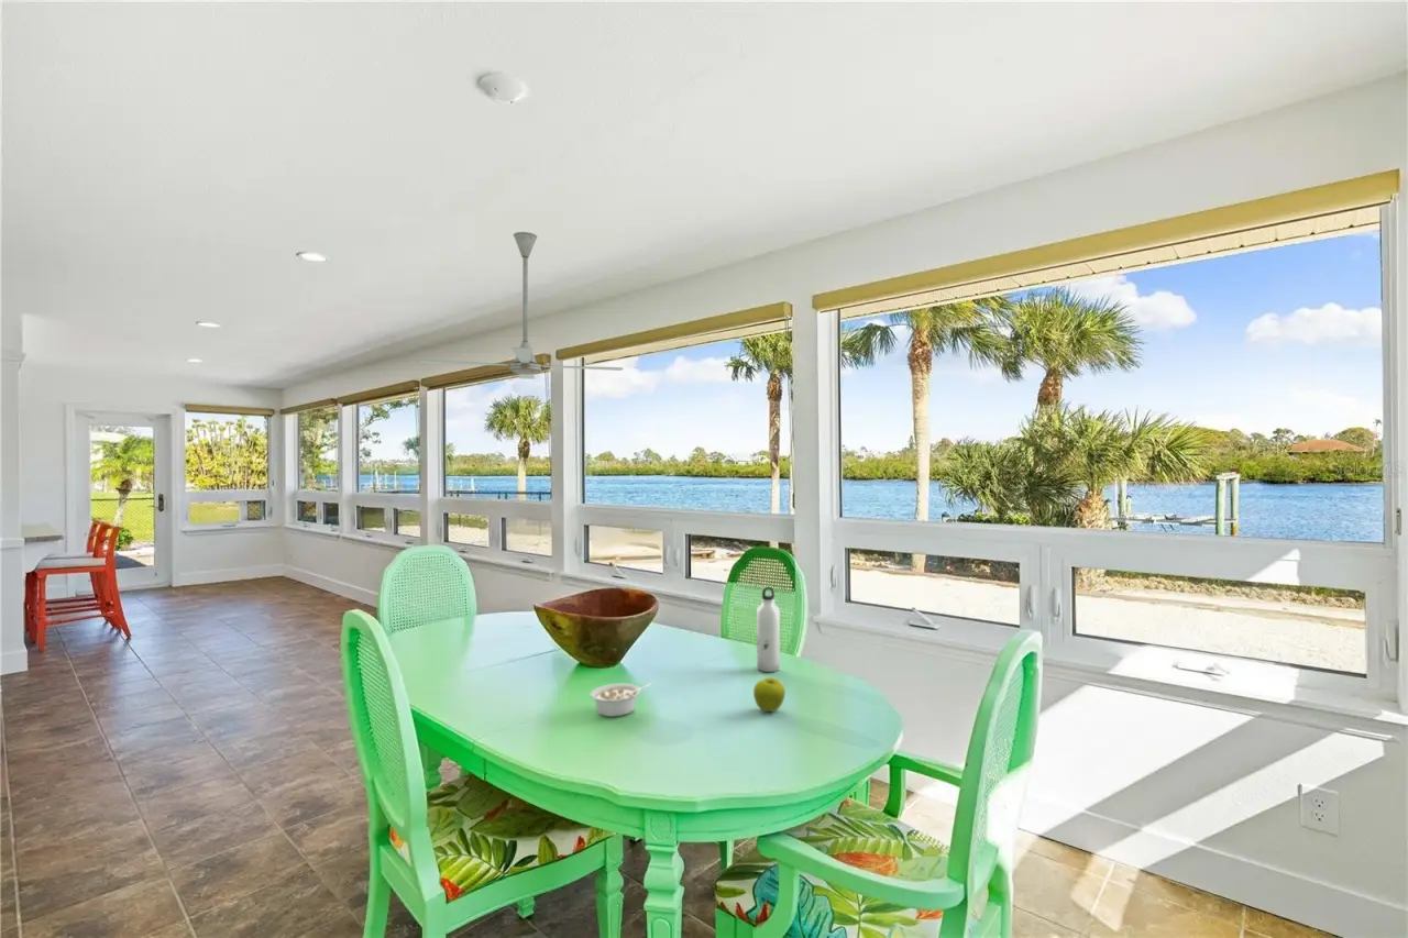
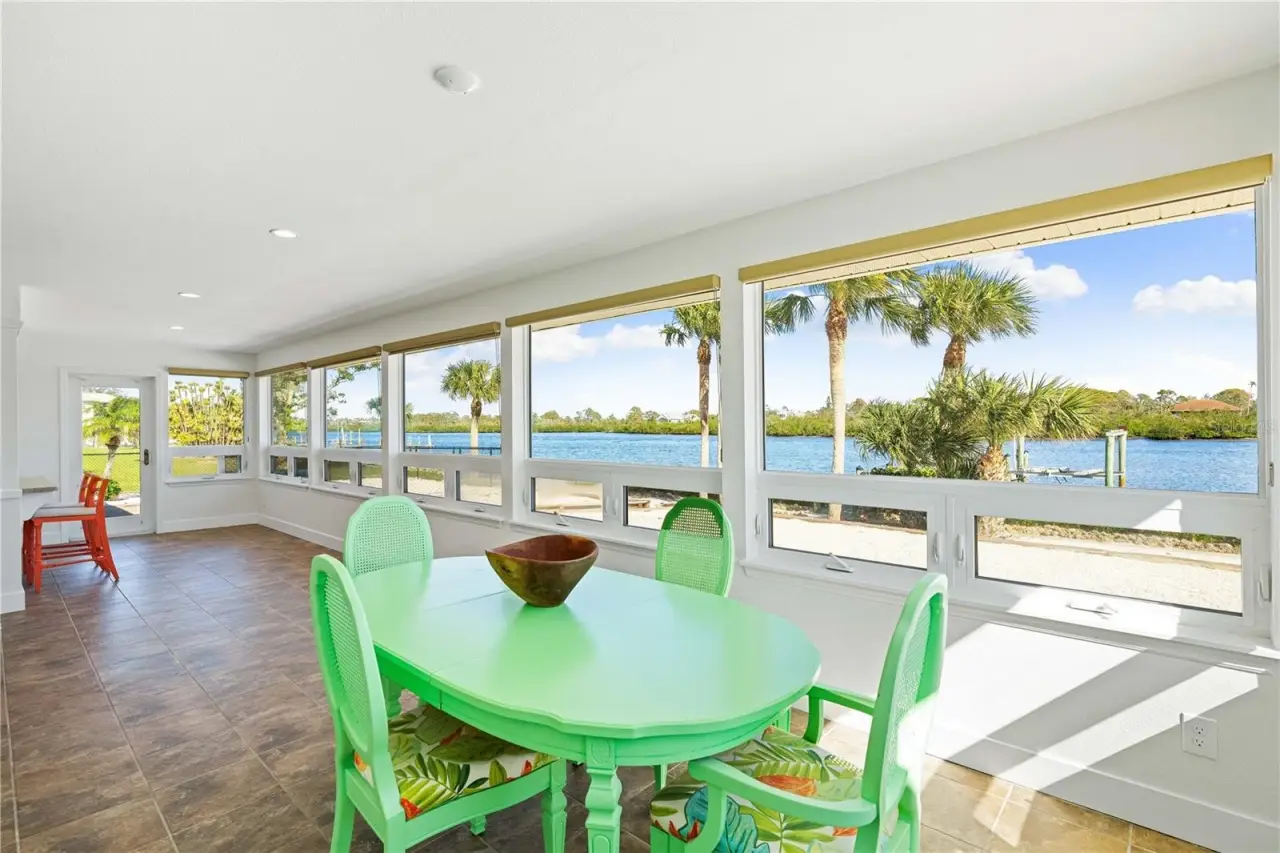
- fruit [752,676,787,713]
- water bottle [756,586,781,673]
- legume [590,682,652,718]
- ceiling fan [419,231,625,380]
